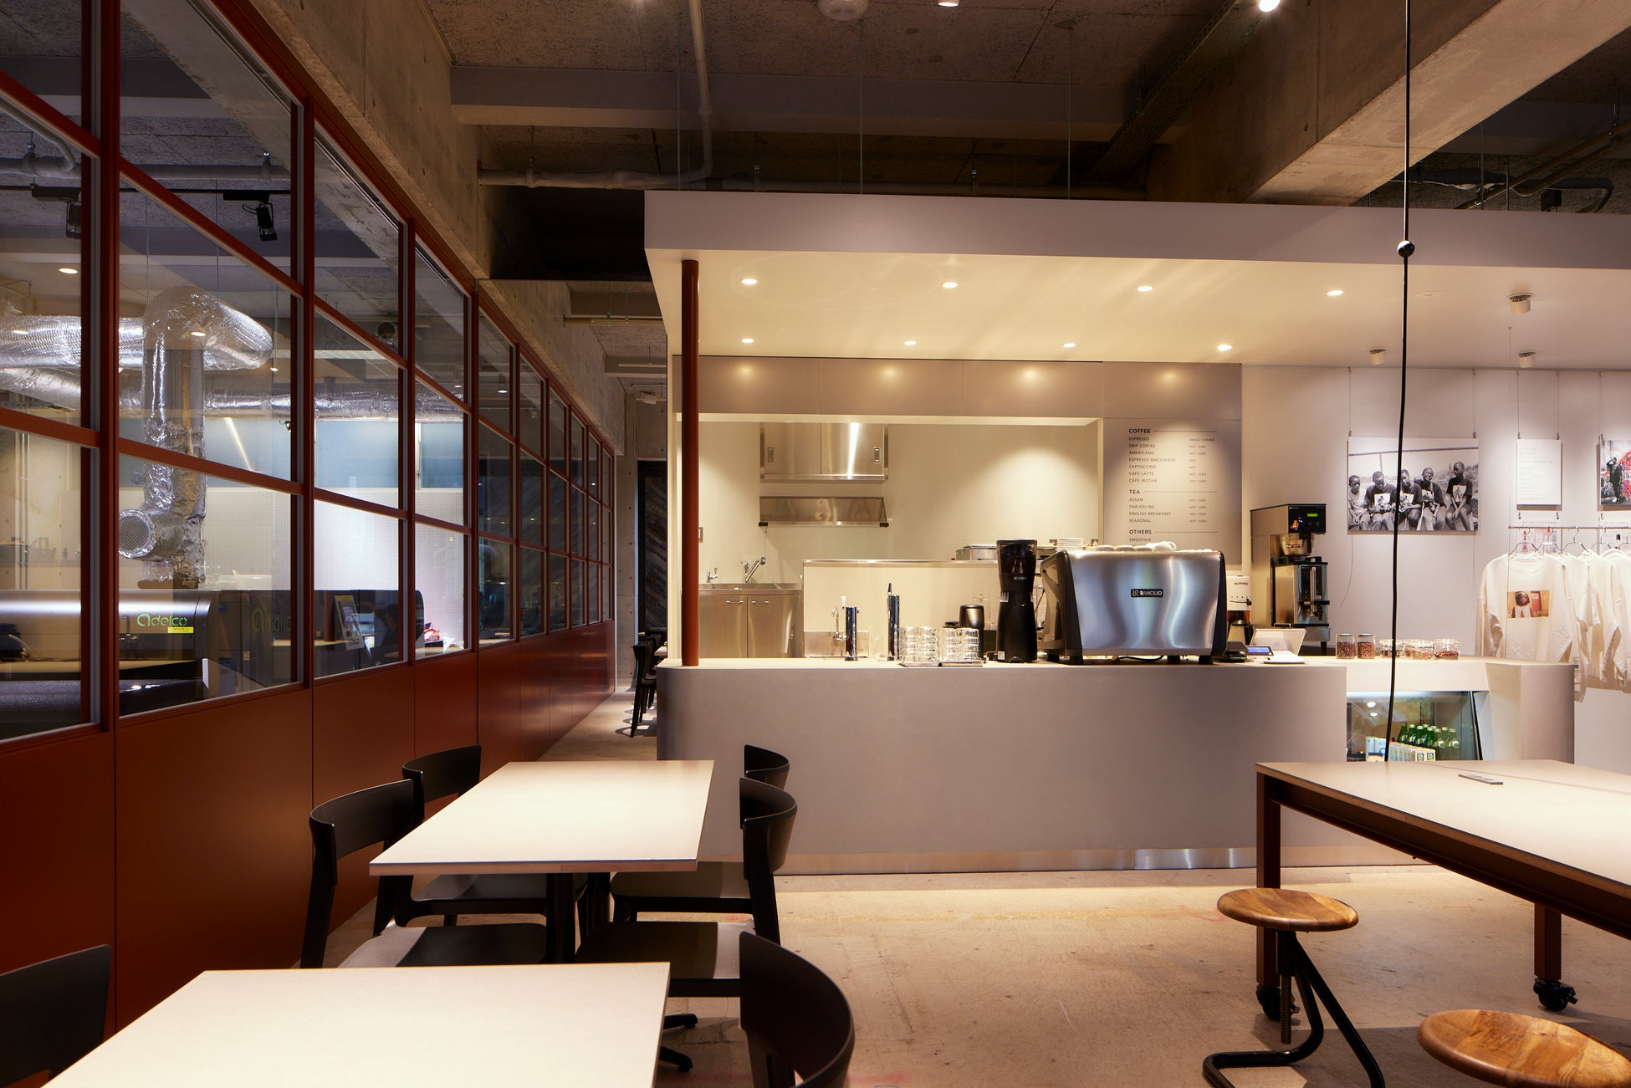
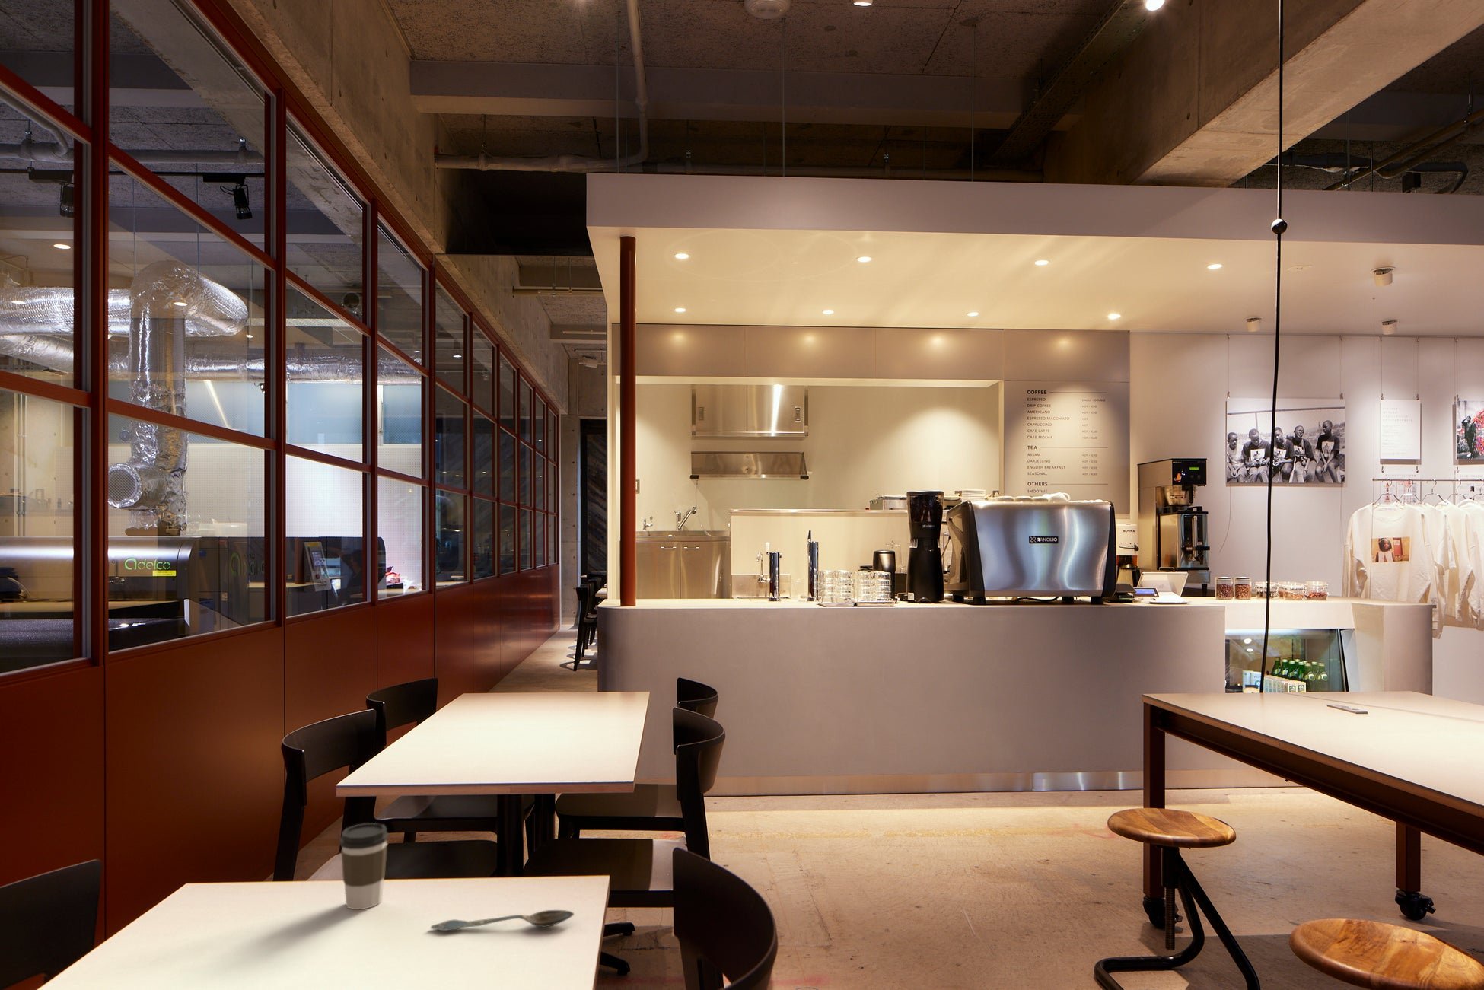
+ coffee cup [338,822,390,910]
+ spoon [430,909,575,931]
